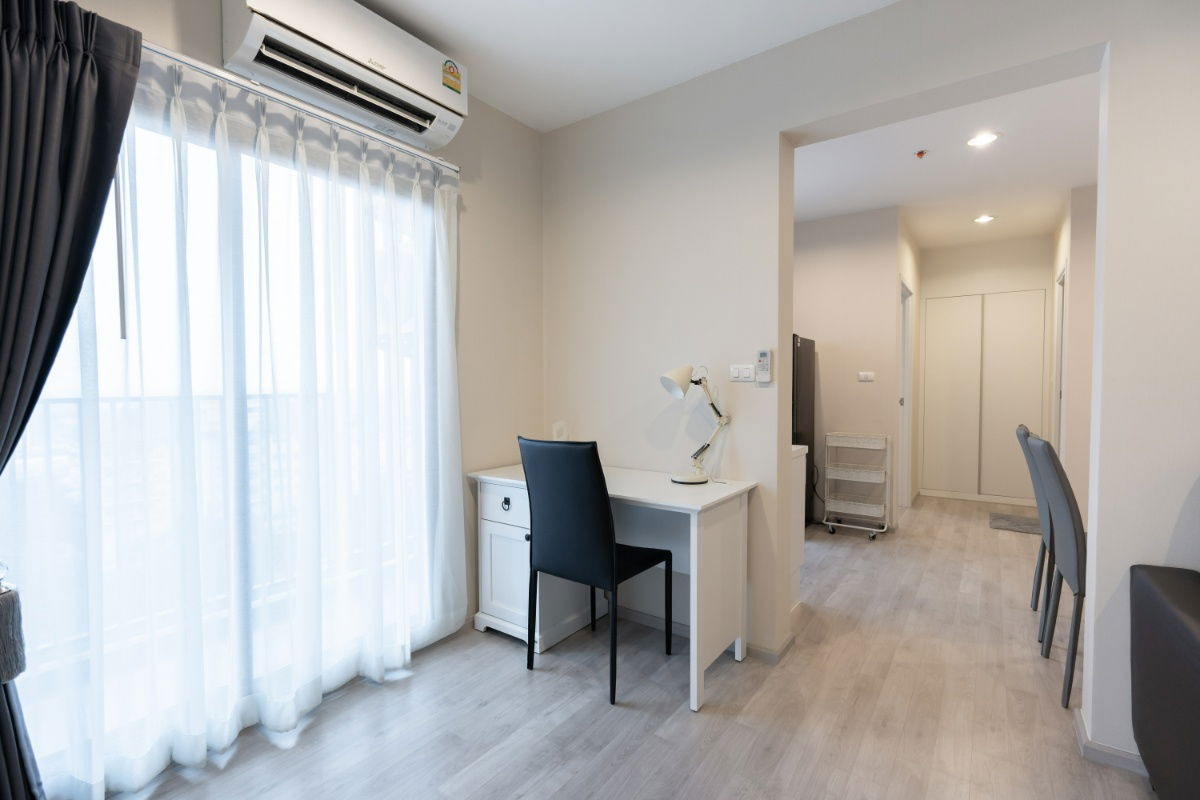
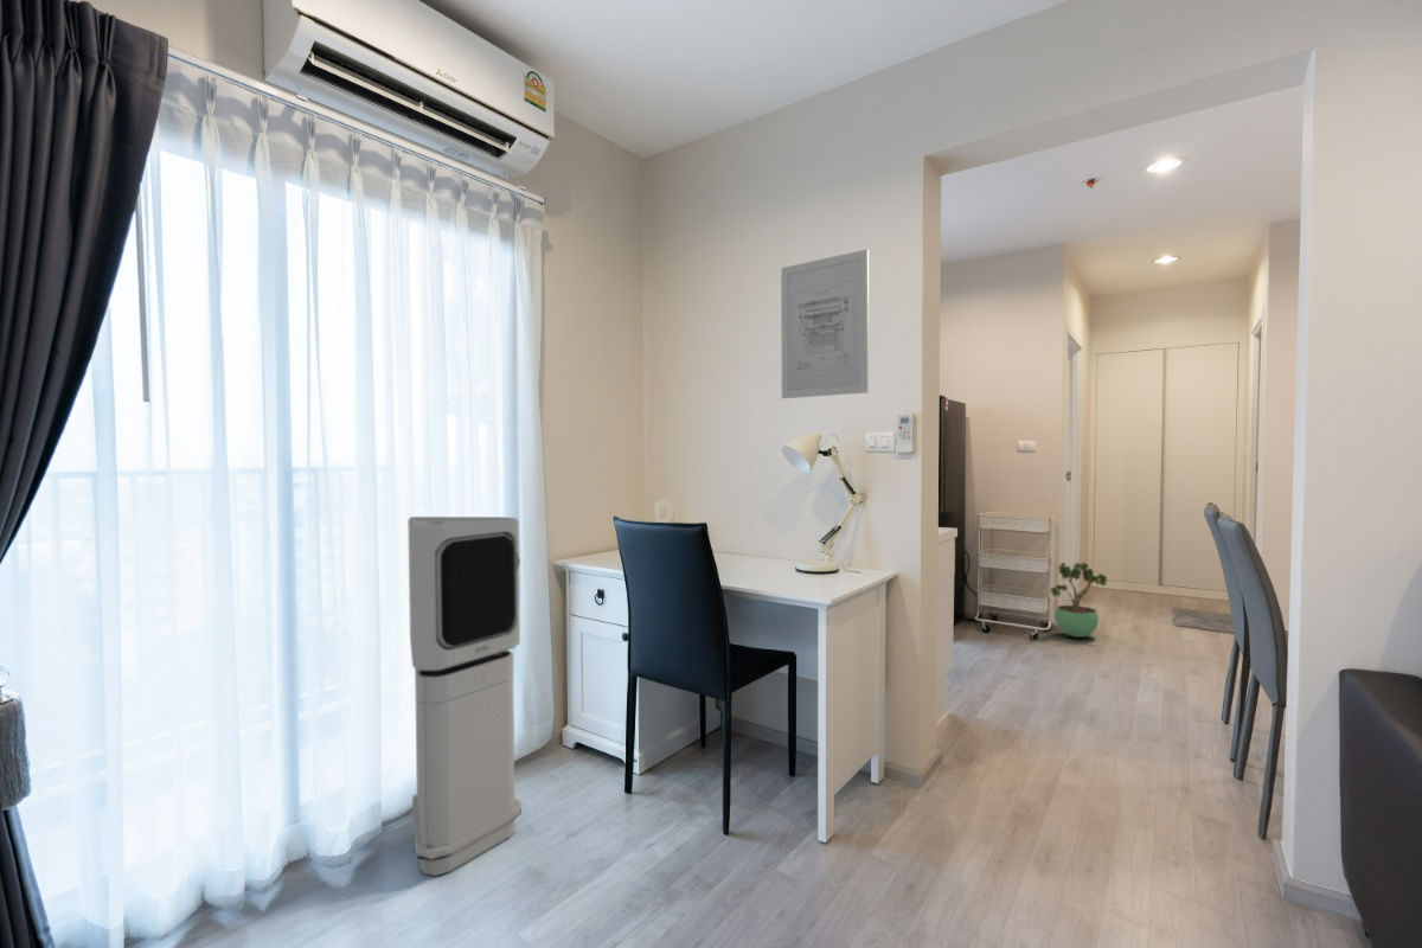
+ wall art [780,248,870,399]
+ air purifier [406,515,523,877]
+ potted plant [1049,561,1108,639]
